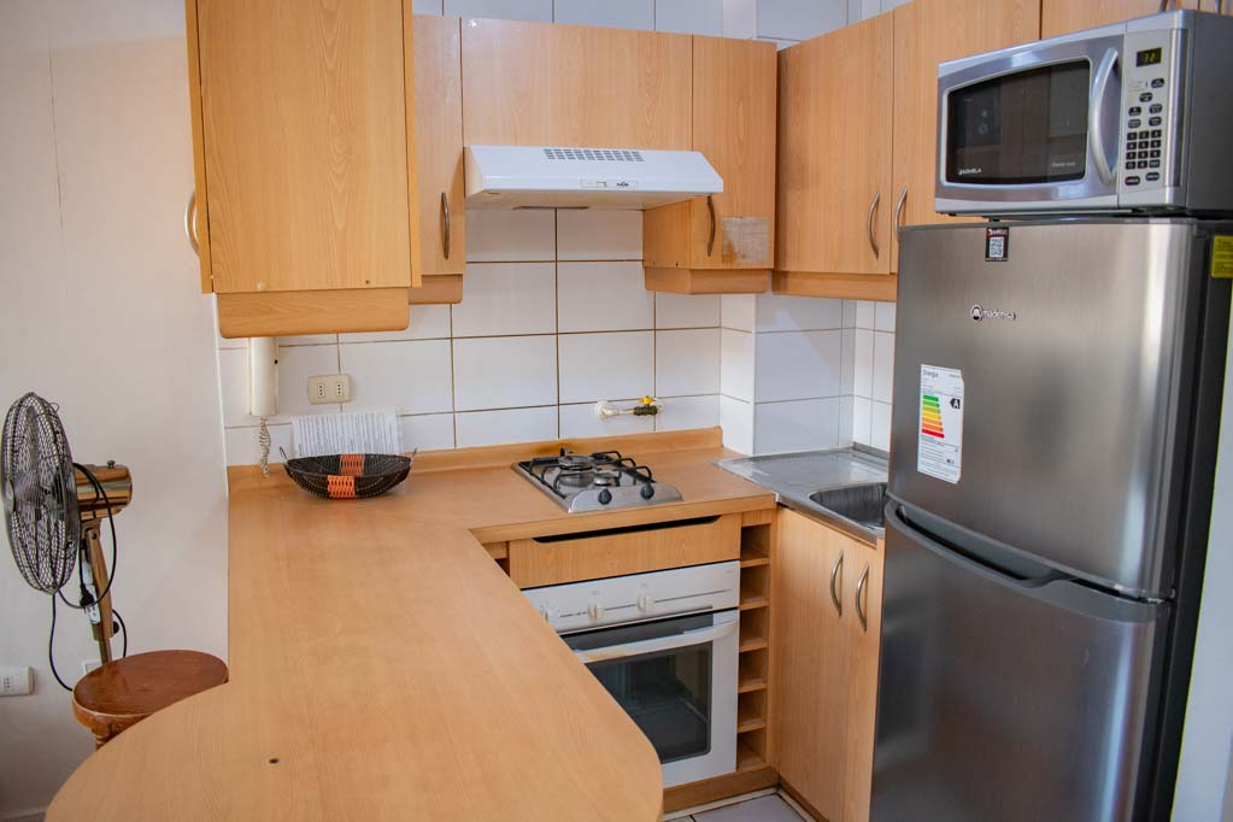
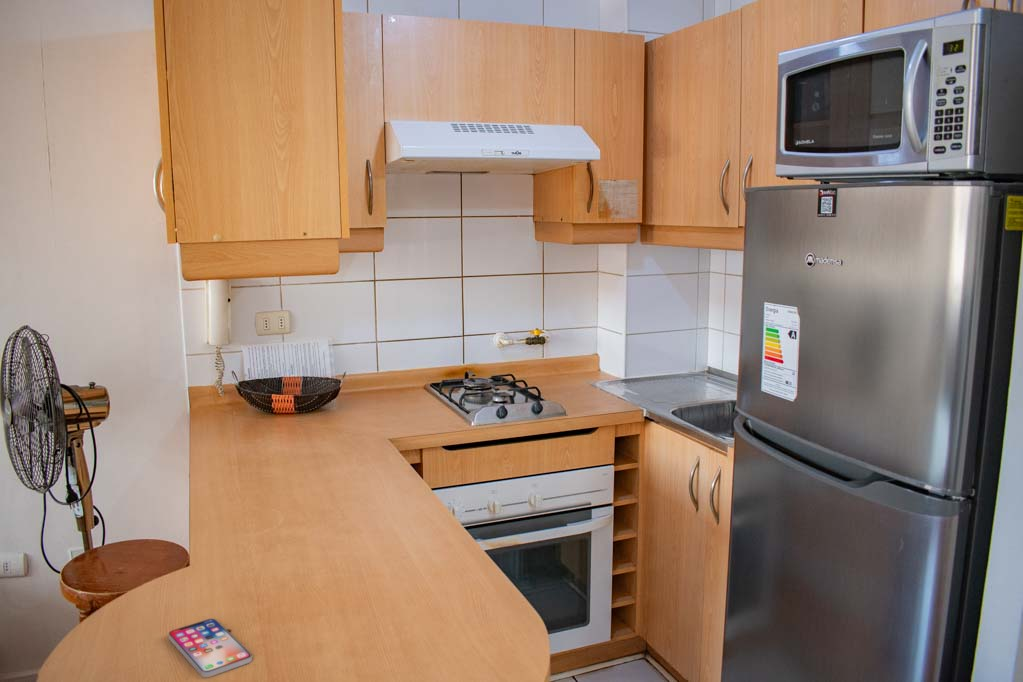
+ smartphone [168,618,253,678]
